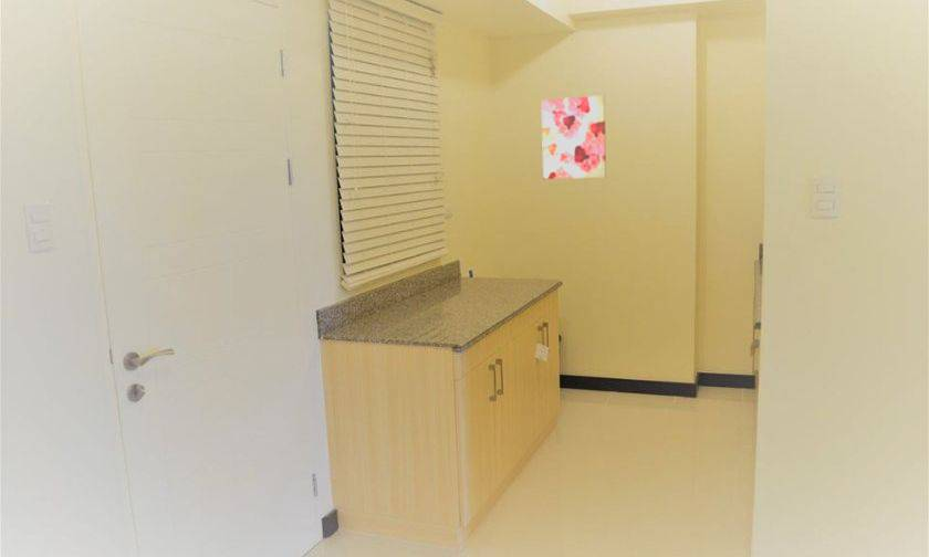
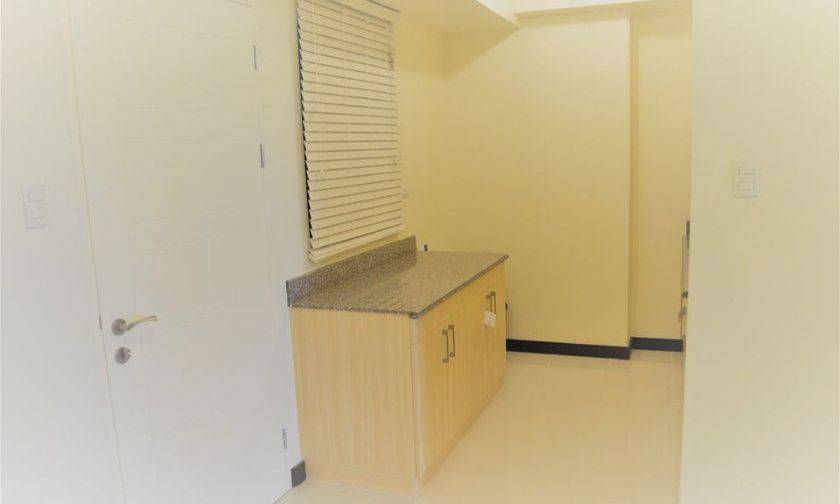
- wall art [541,94,607,180]
